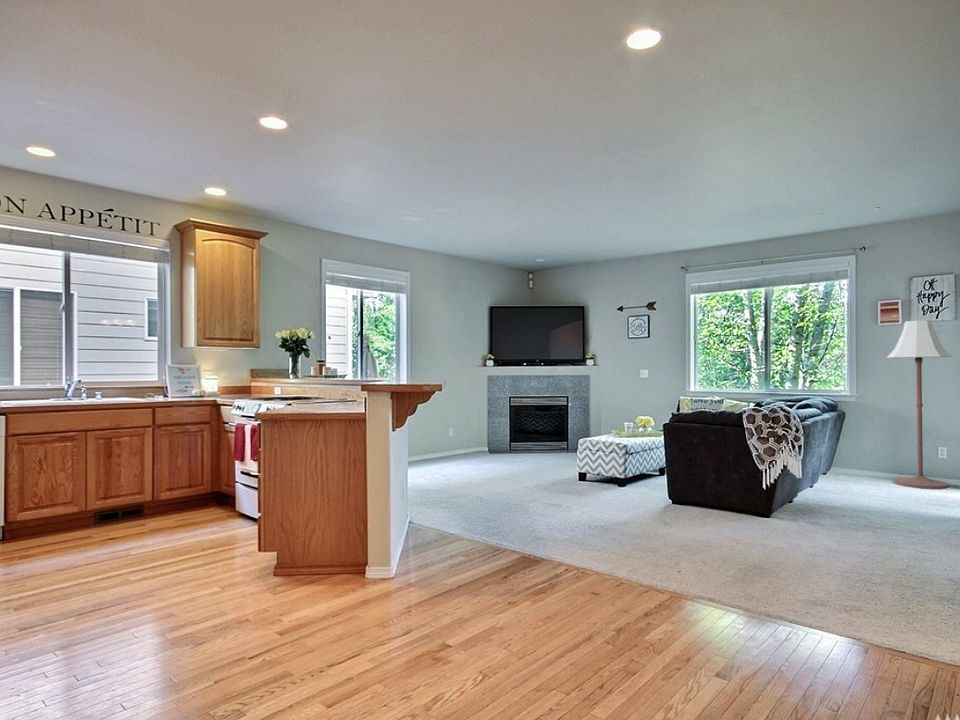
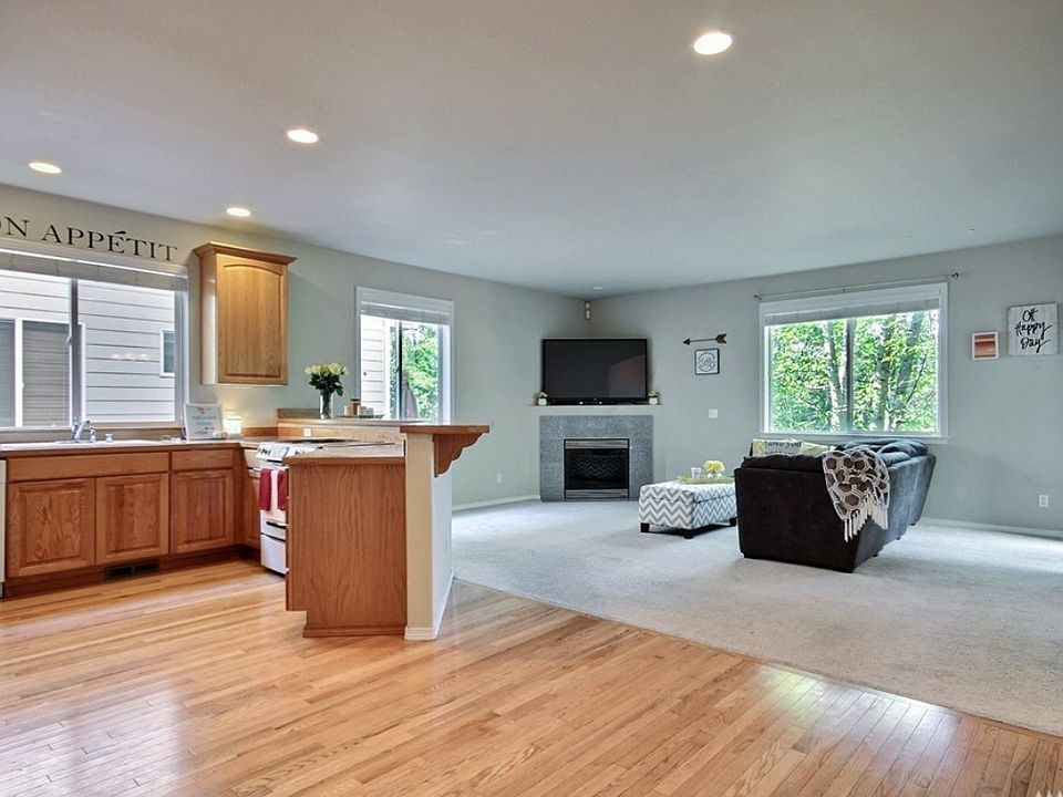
- floor lamp [886,319,953,490]
